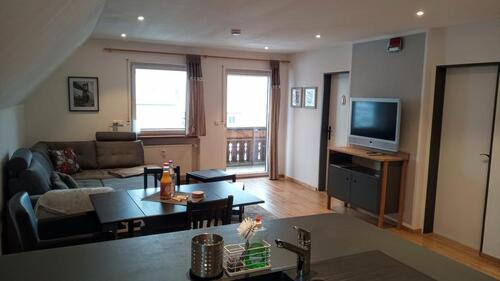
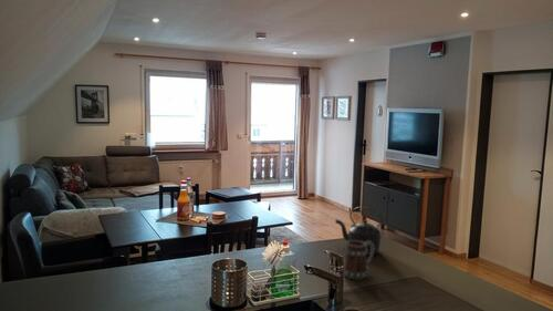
+ kettle [334,206,384,256]
+ mug [343,240,375,280]
